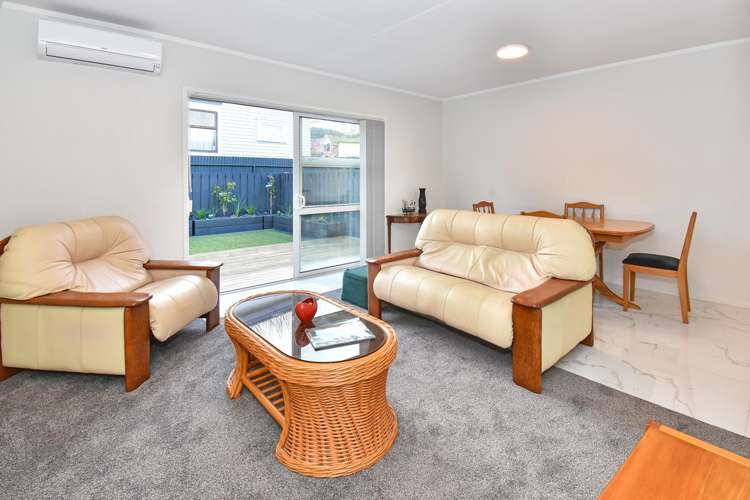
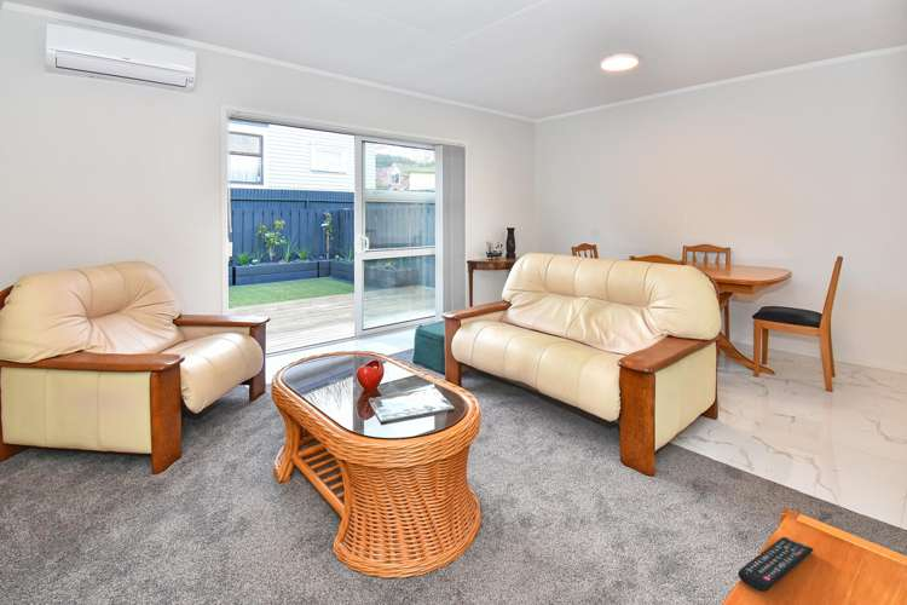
+ remote control [736,536,814,593]
